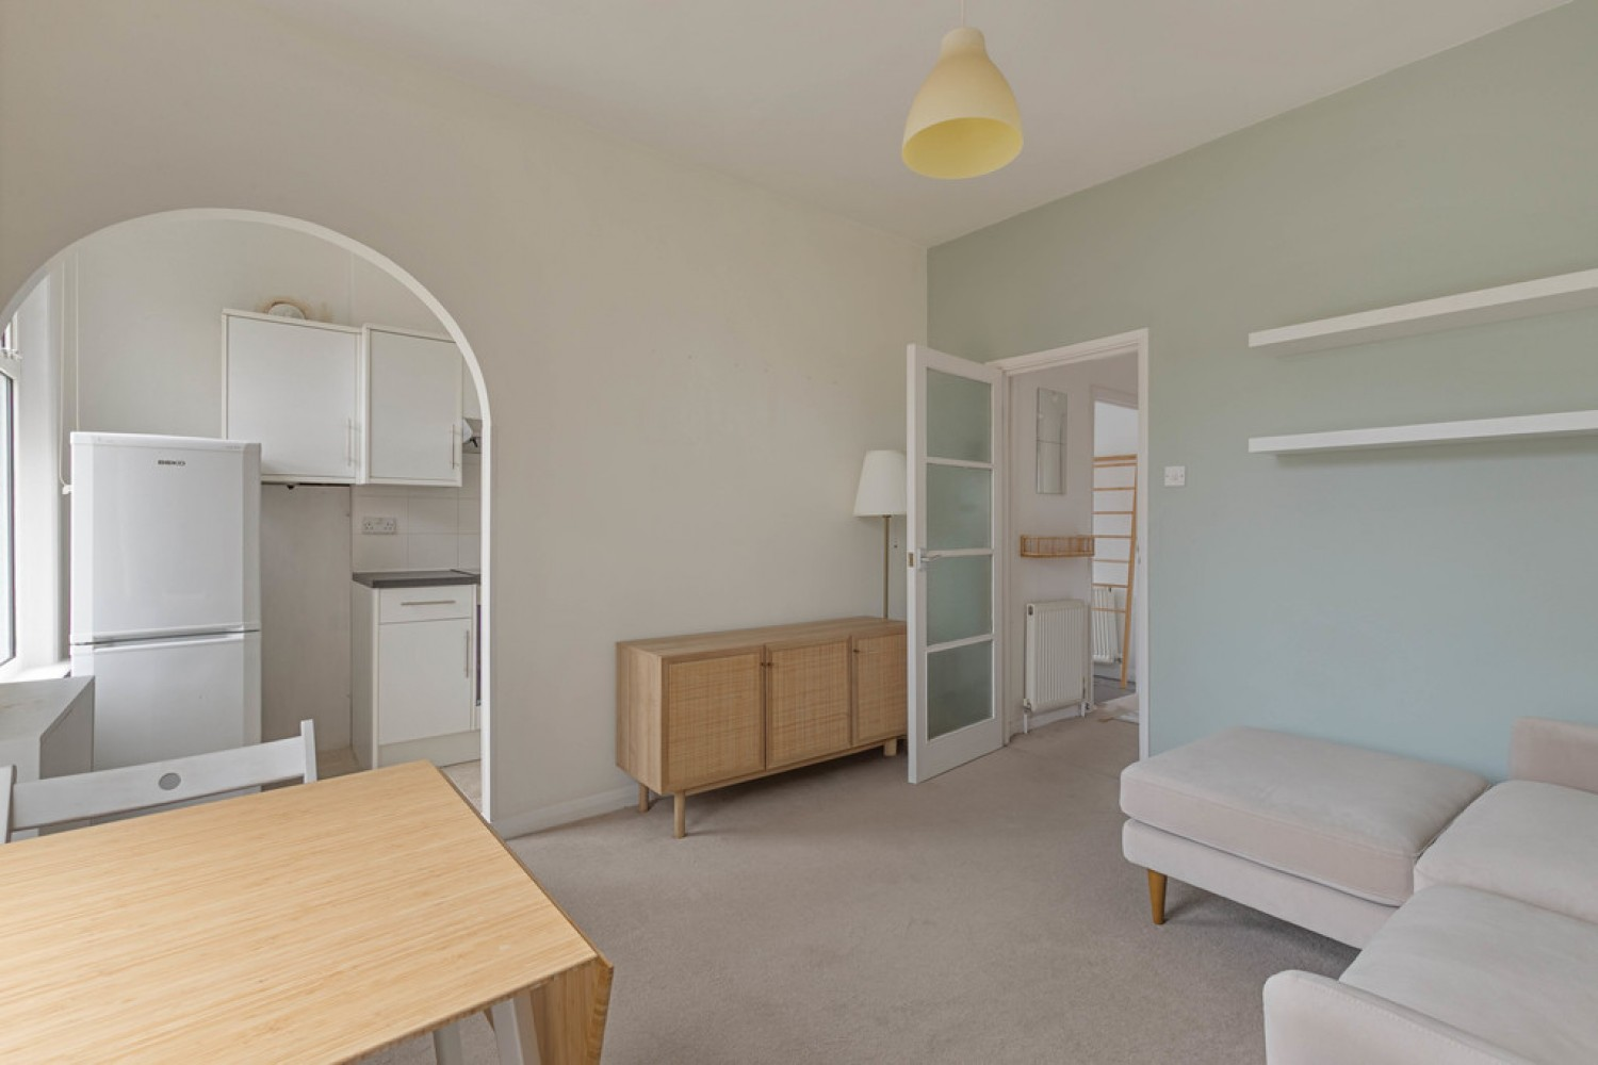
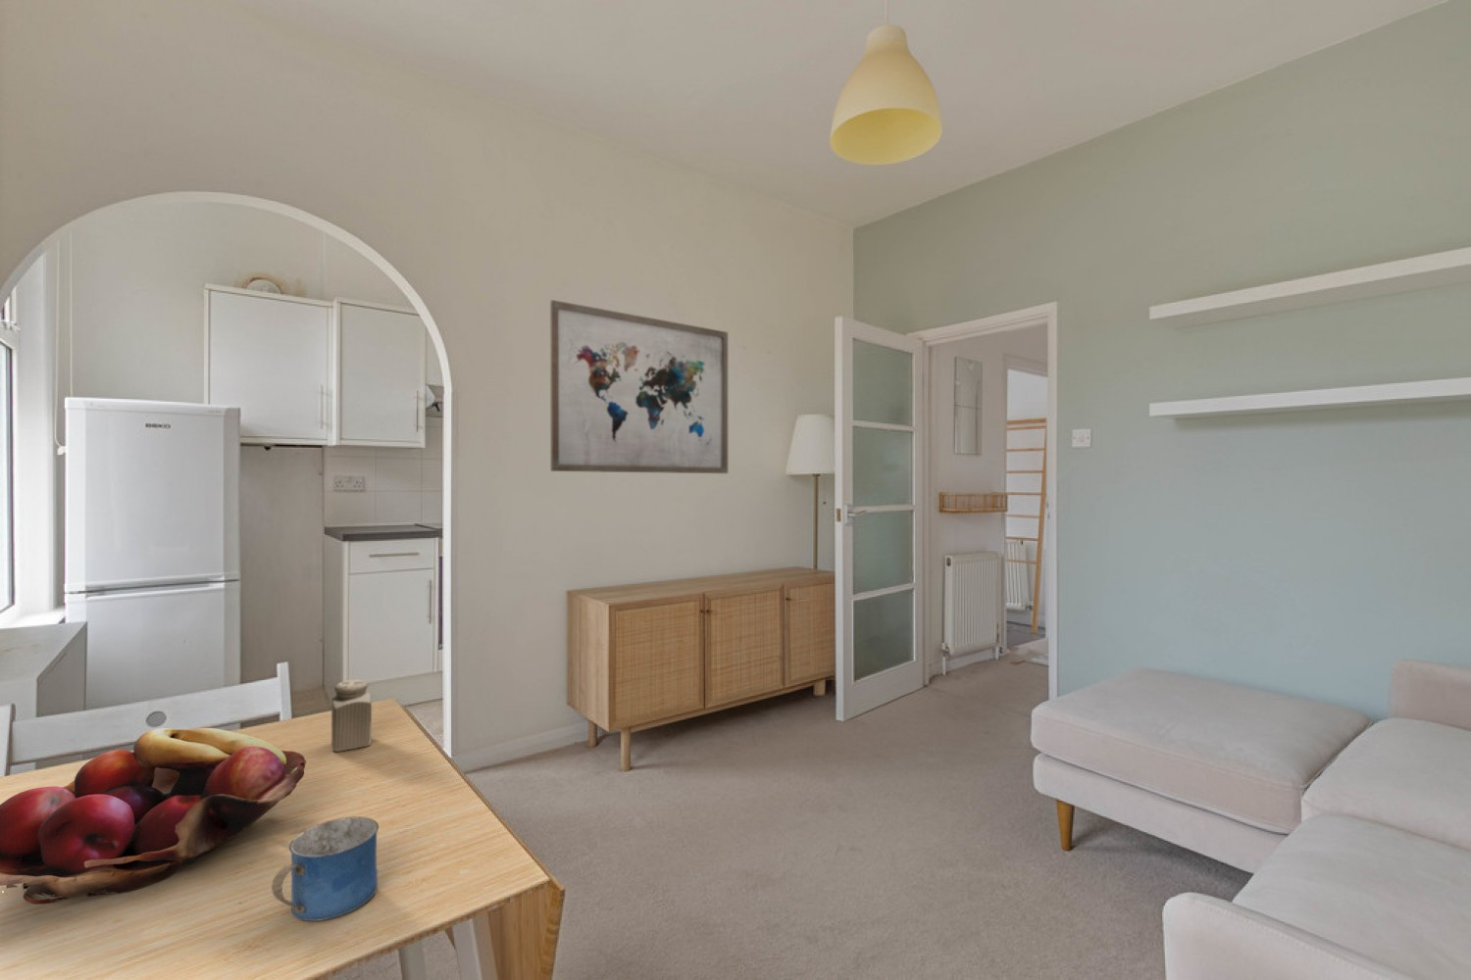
+ mug [270,816,380,922]
+ fruit basket [0,727,308,906]
+ salt shaker [331,679,372,752]
+ wall art [549,299,729,475]
